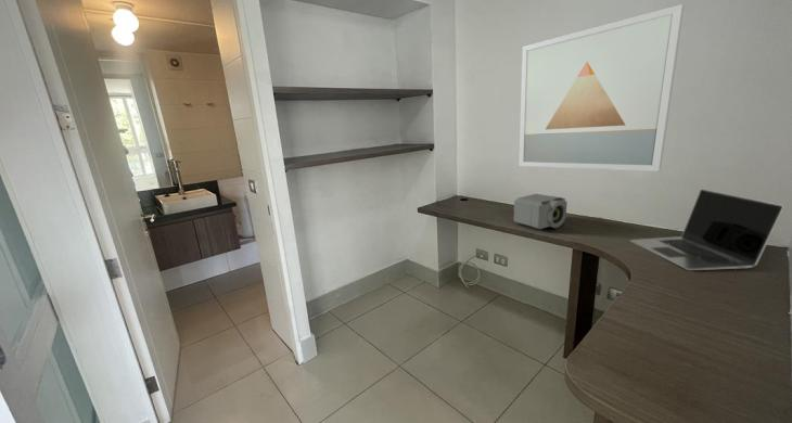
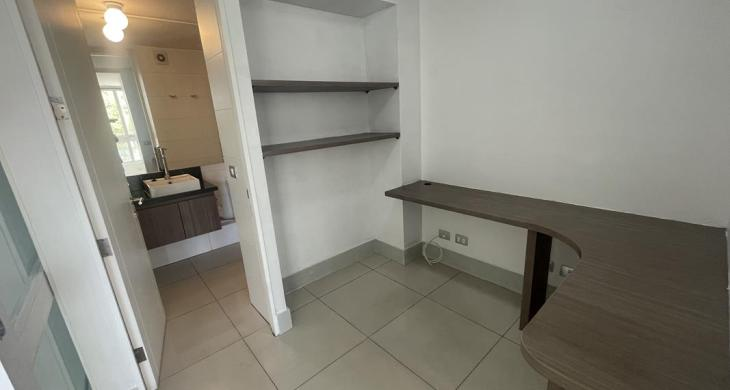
- laptop [629,189,785,271]
- speaker [513,193,569,230]
- wall art [518,3,686,172]
